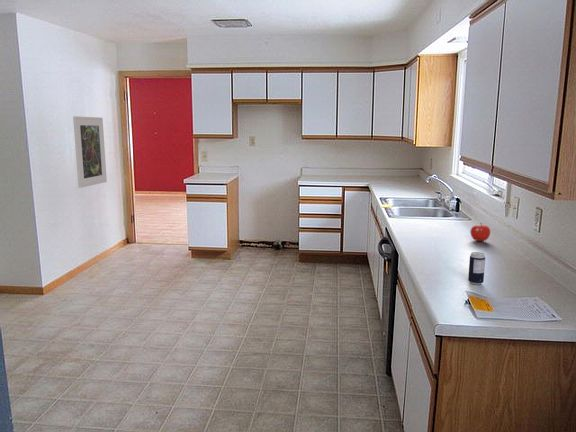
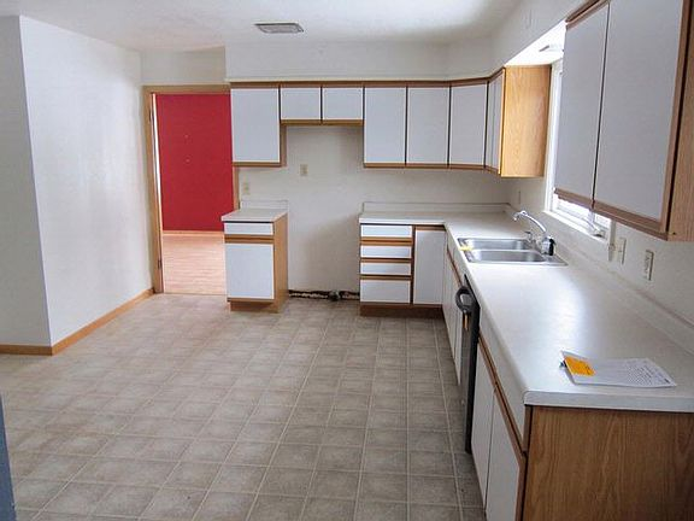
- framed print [72,115,108,189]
- fruit [469,222,491,242]
- beverage can [467,251,486,286]
